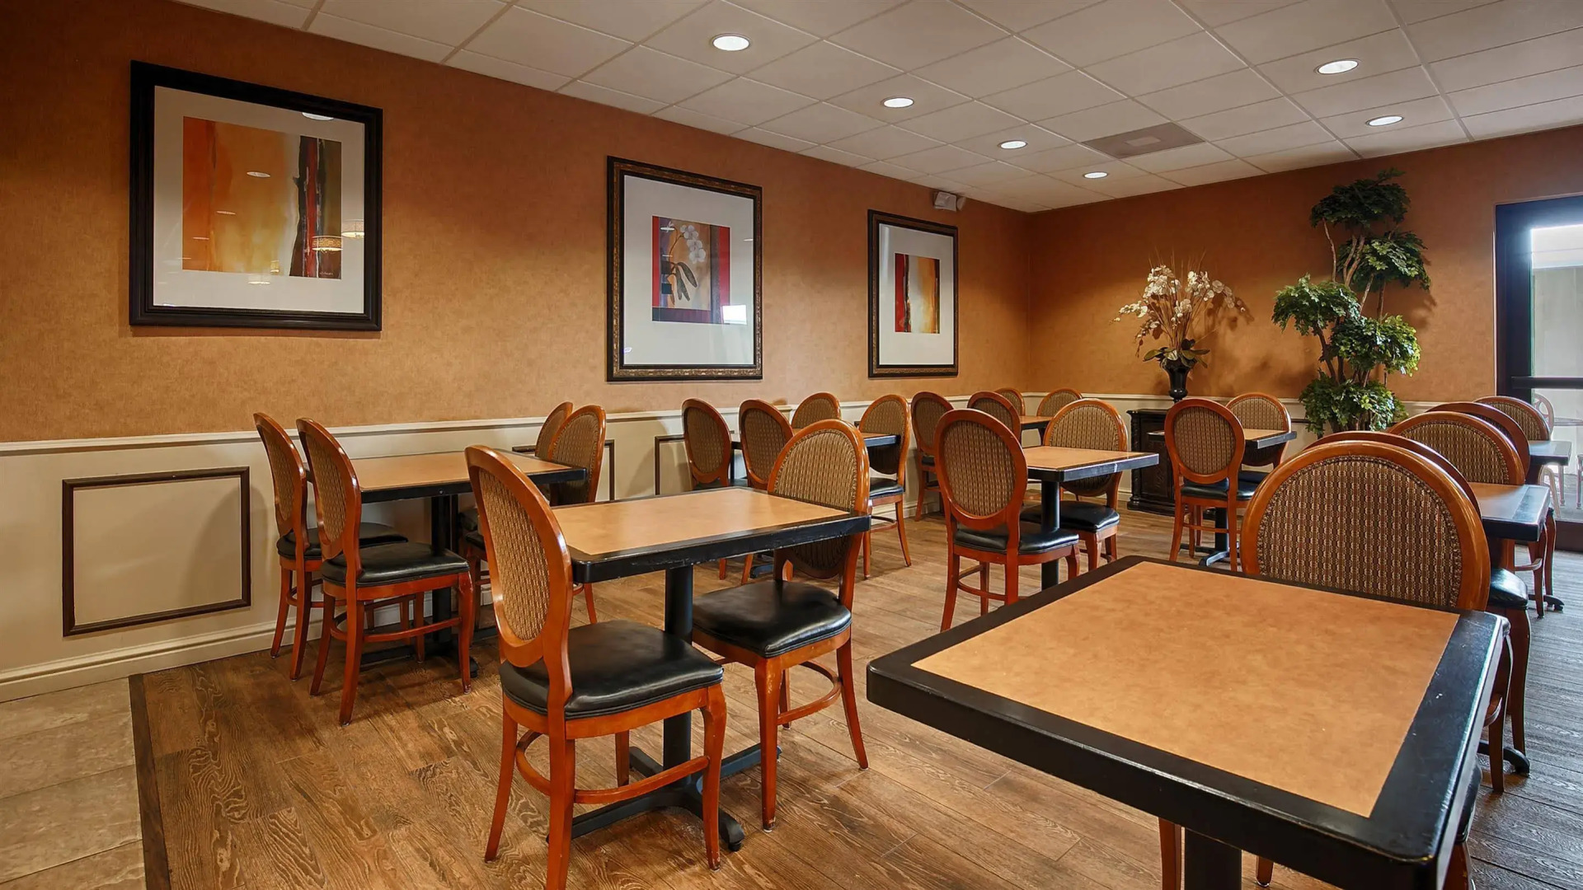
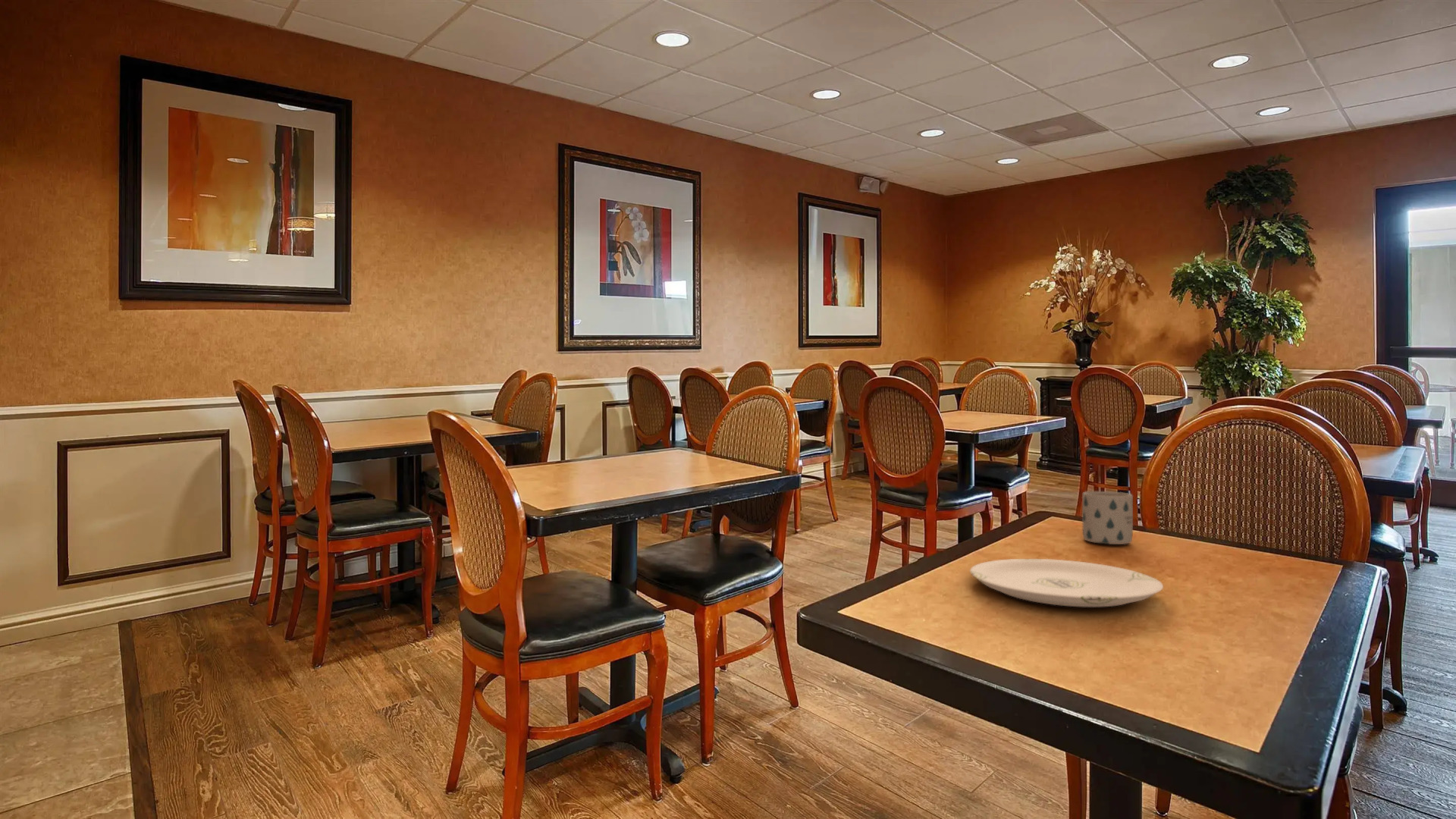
+ plate [969,558,1164,607]
+ mug [1081,491,1134,545]
